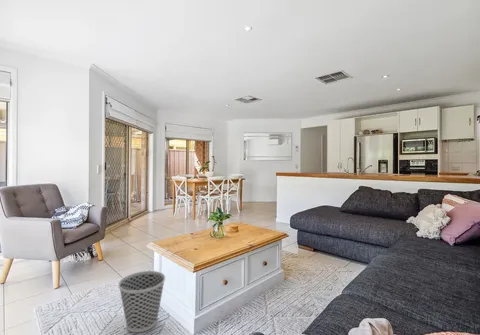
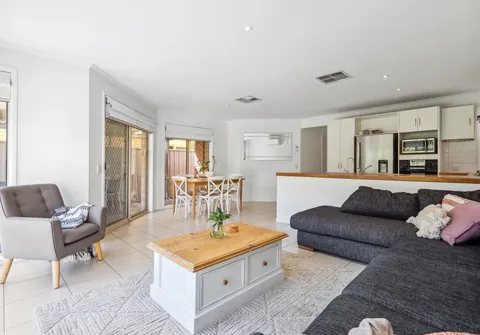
- wastebasket [117,270,166,333]
